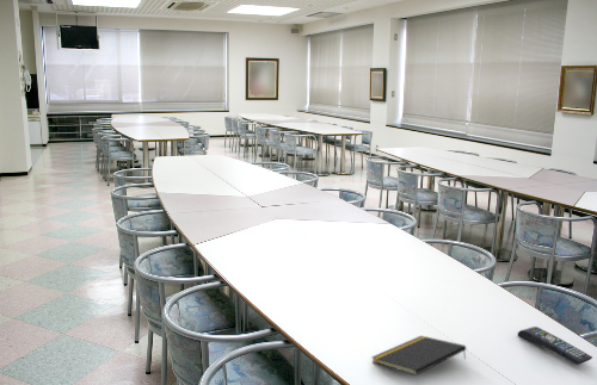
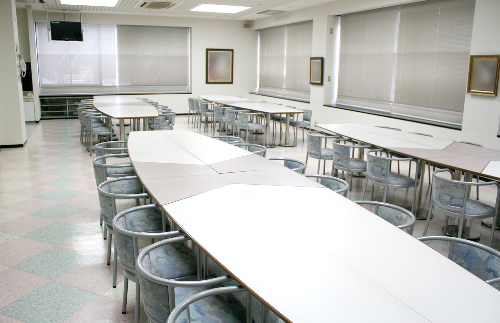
- notepad [370,335,467,377]
- remote control [517,325,593,366]
